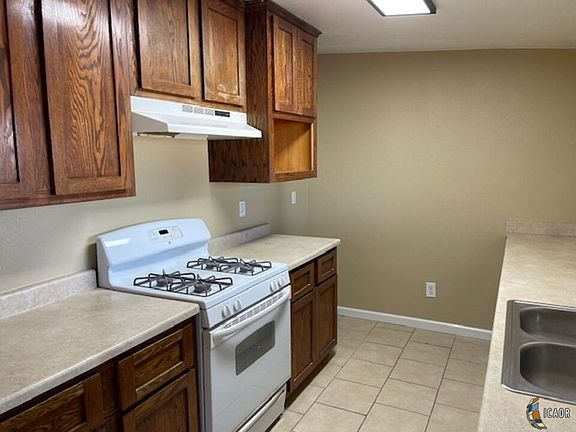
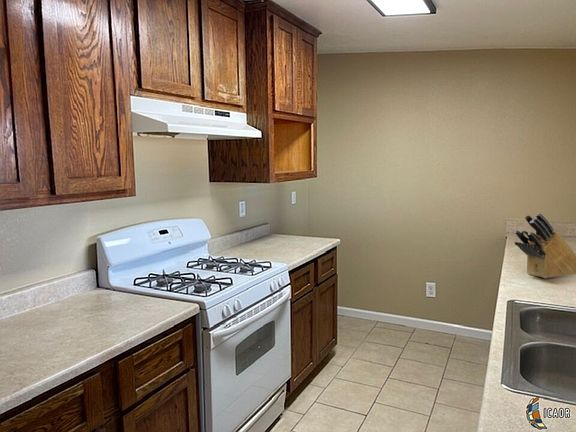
+ knife block [513,212,576,279]
